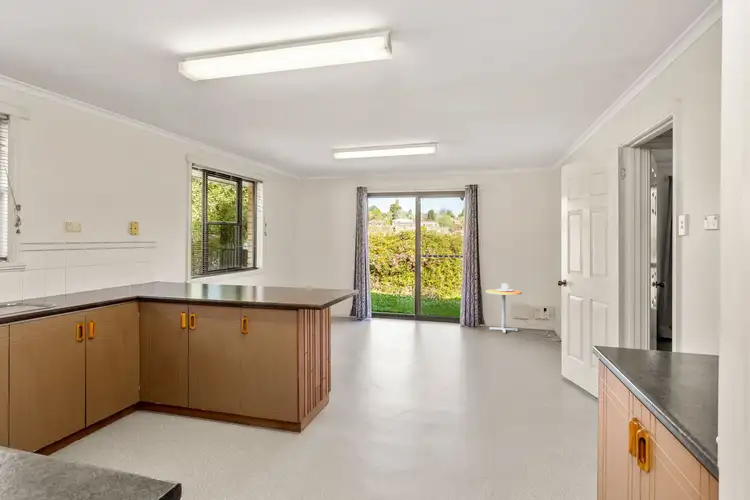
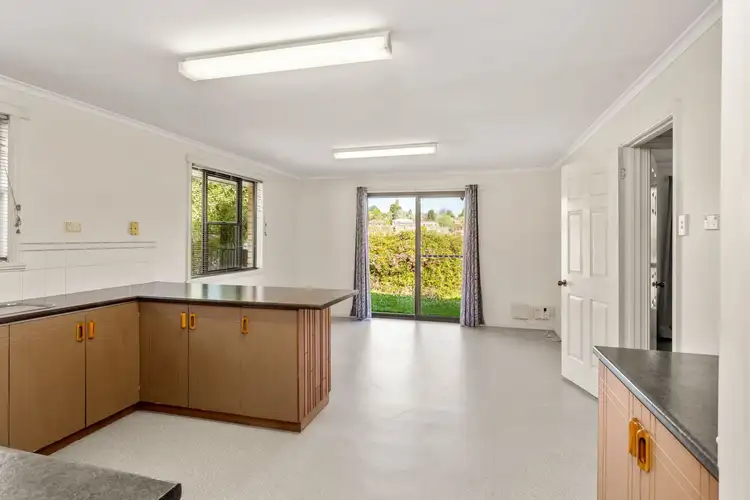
- pedestal table [485,282,523,334]
